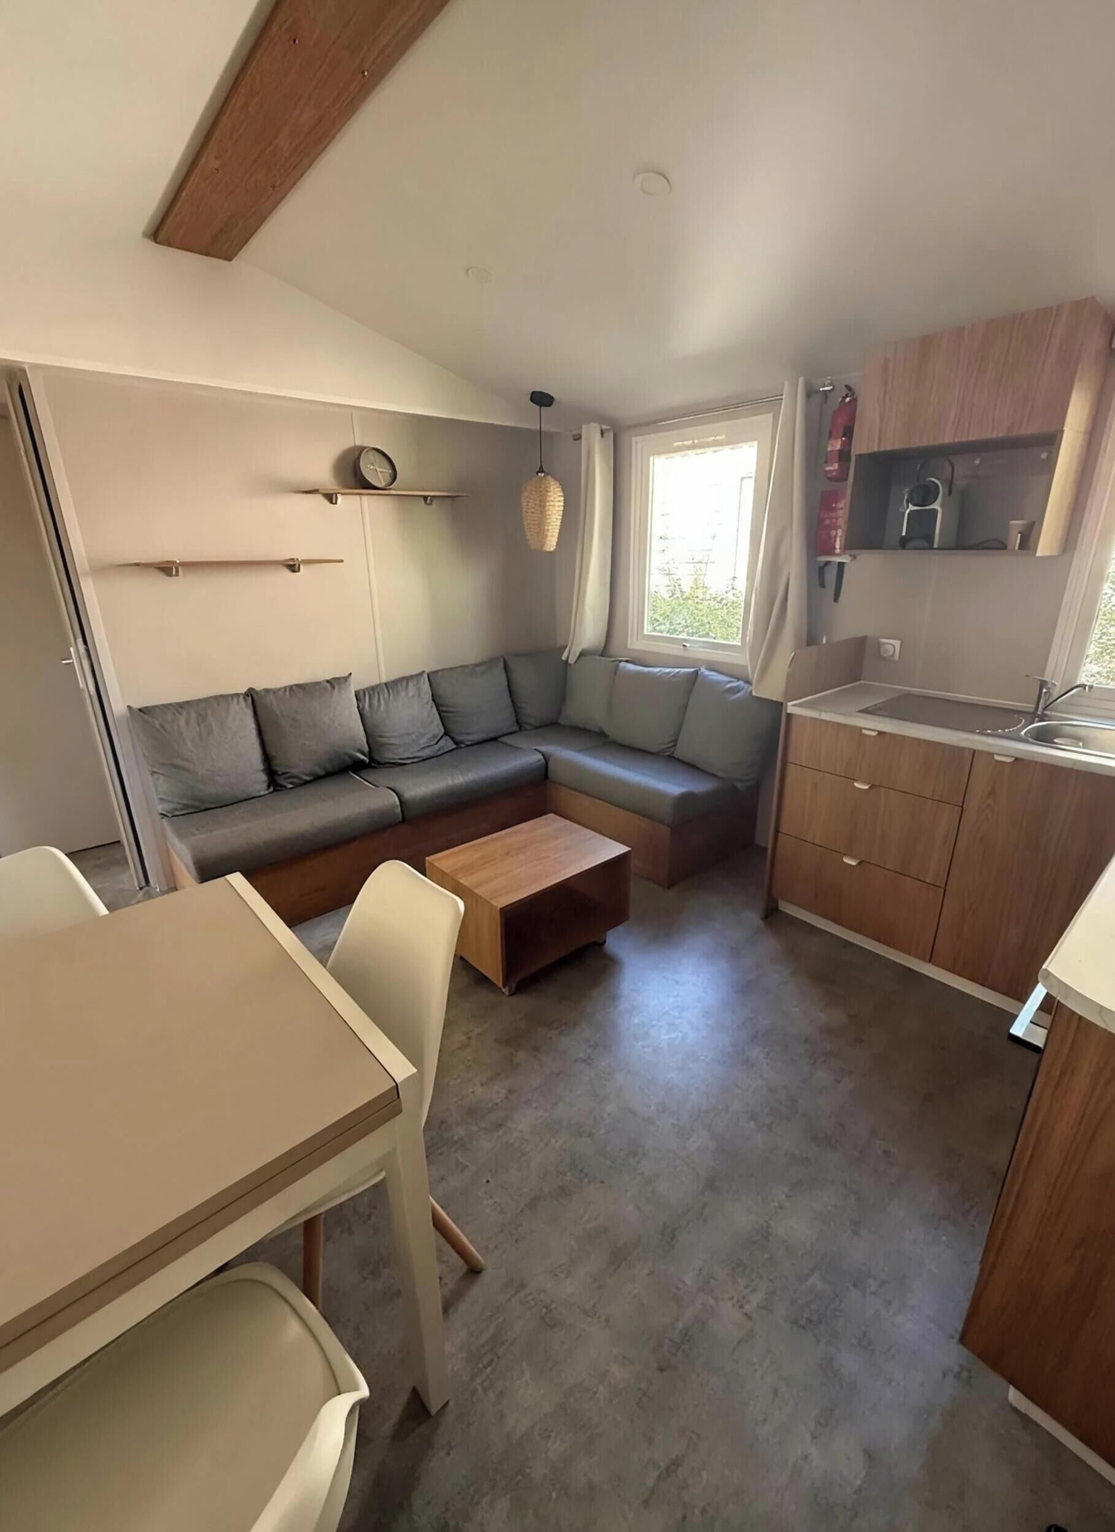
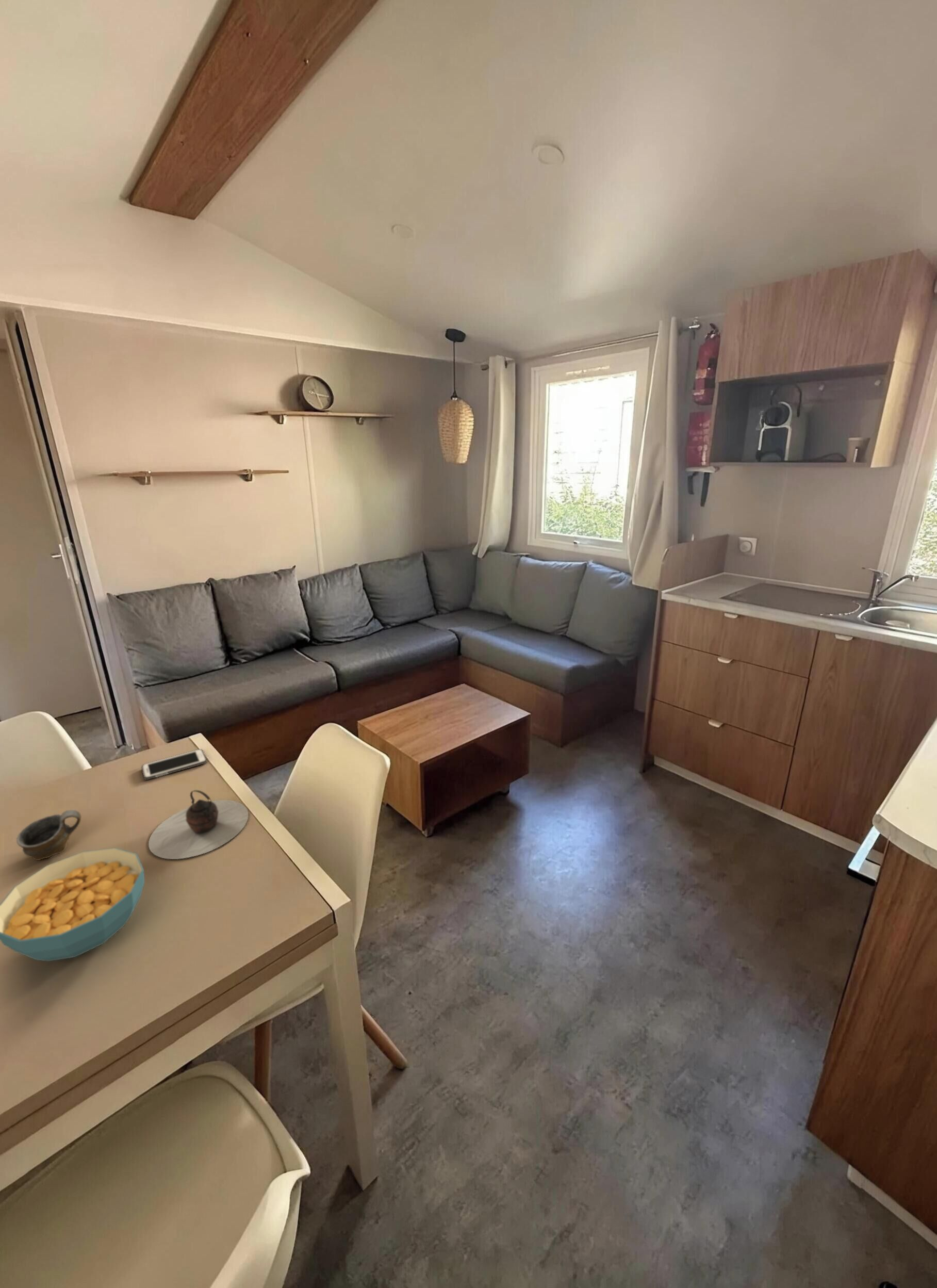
+ teapot [148,790,249,860]
+ cell phone [141,748,208,780]
+ cup [16,809,81,861]
+ cereal bowl [0,847,145,962]
